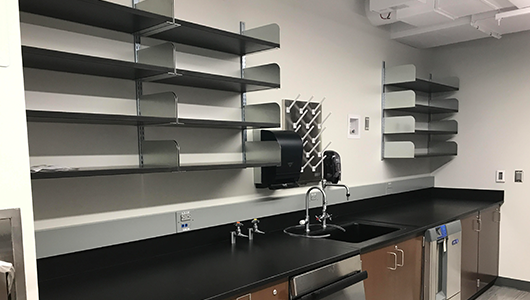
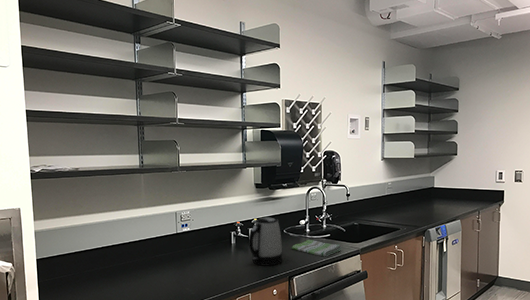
+ dish towel [291,239,342,257]
+ kettle [248,217,283,266]
